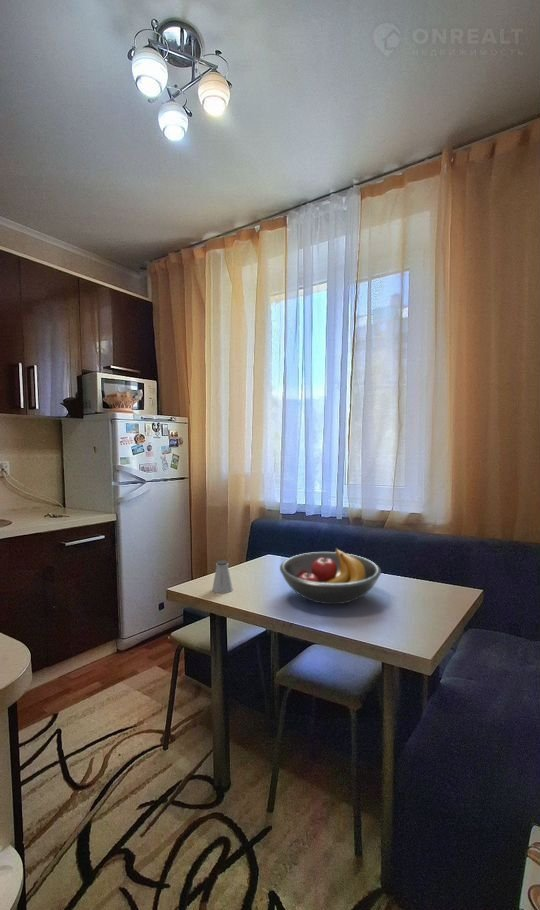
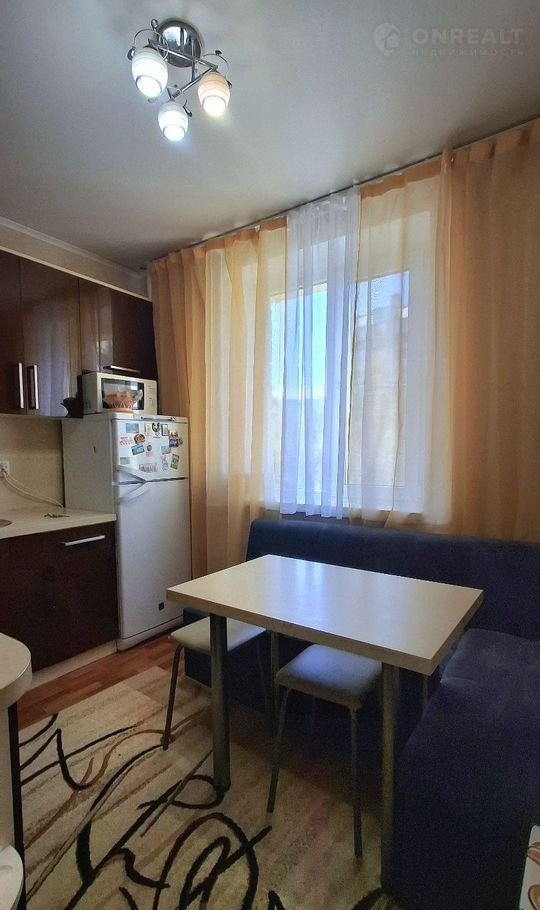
- fruit bowl [279,547,382,605]
- saltshaker [211,560,234,594]
